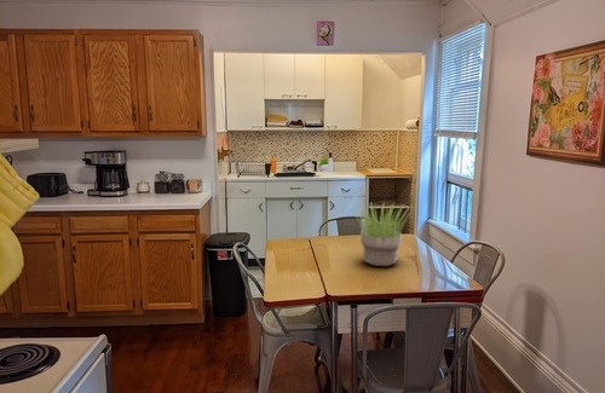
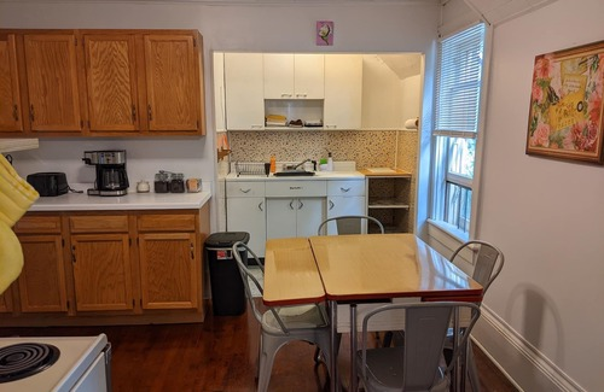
- potted plant [348,201,416,267]
